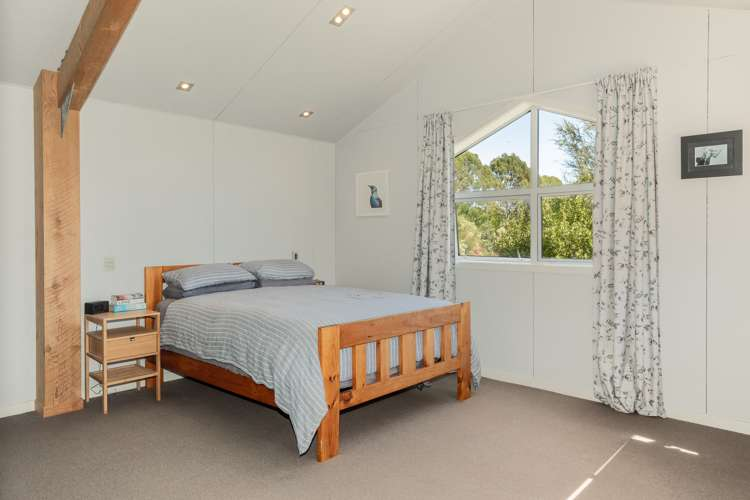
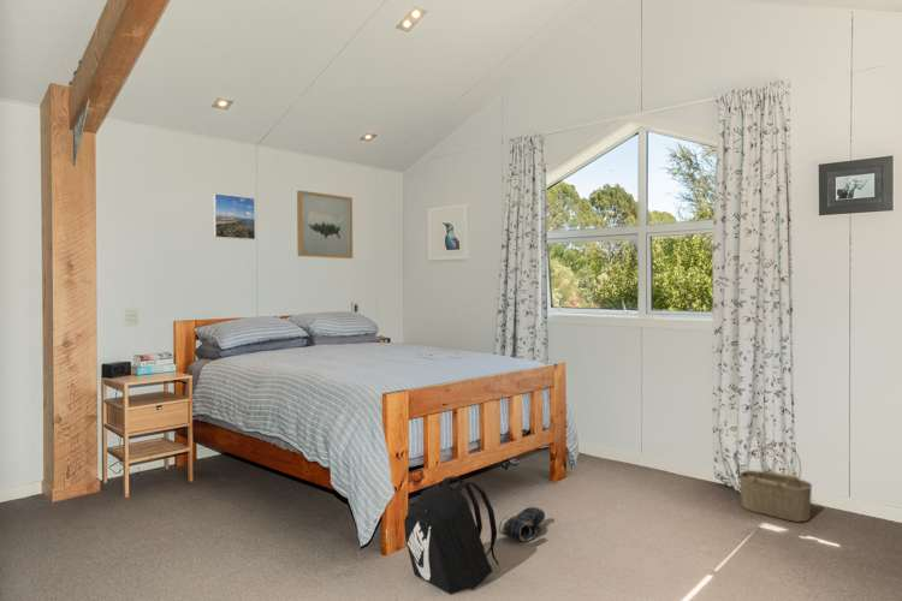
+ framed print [212,192,256,242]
+ wicker basket [738,441,813,523]
+ shoe [497,504,546,543]
+ wall art [296,190,354,260]
+ backpack [403,475,500,596]
